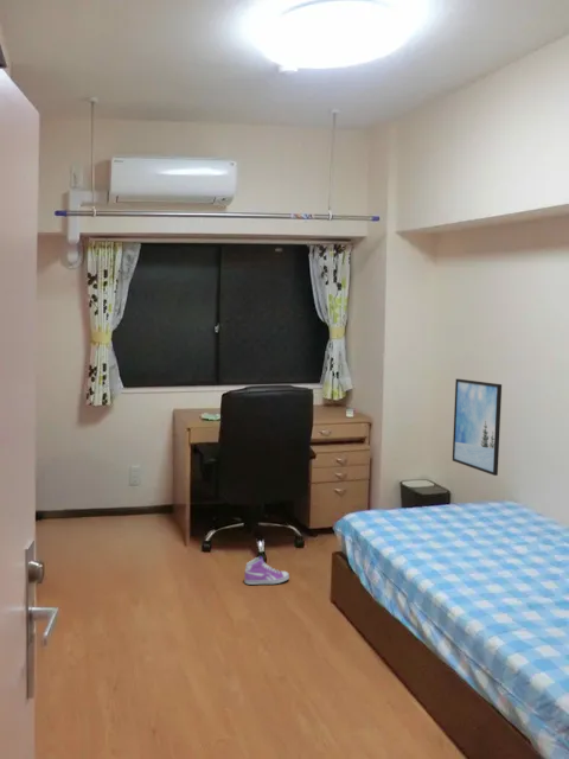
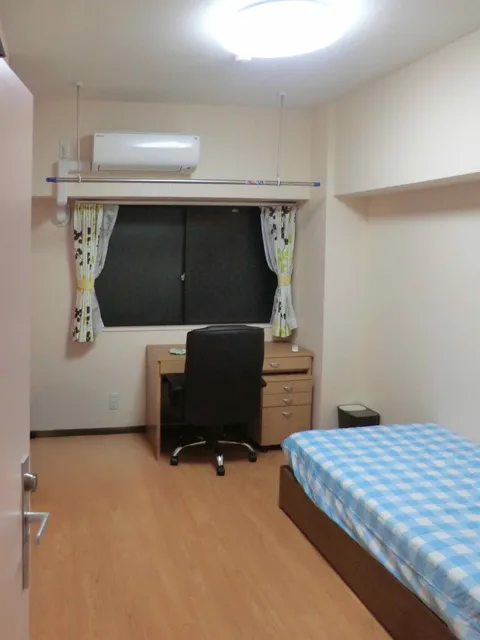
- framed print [452,378,503,477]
- sneaker [243,555,290,586]
